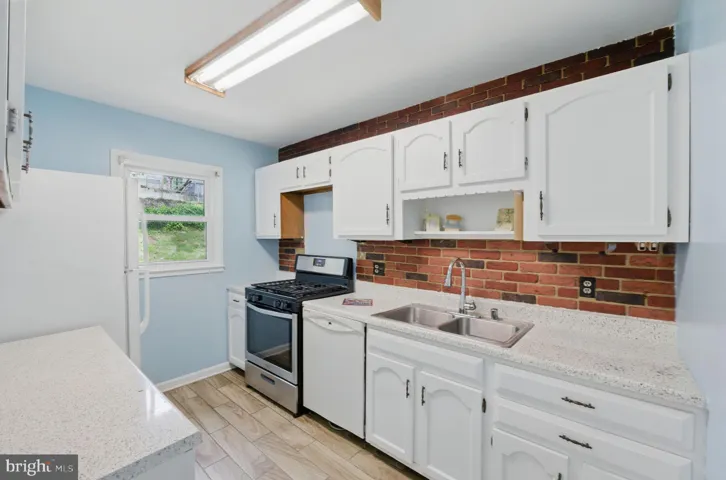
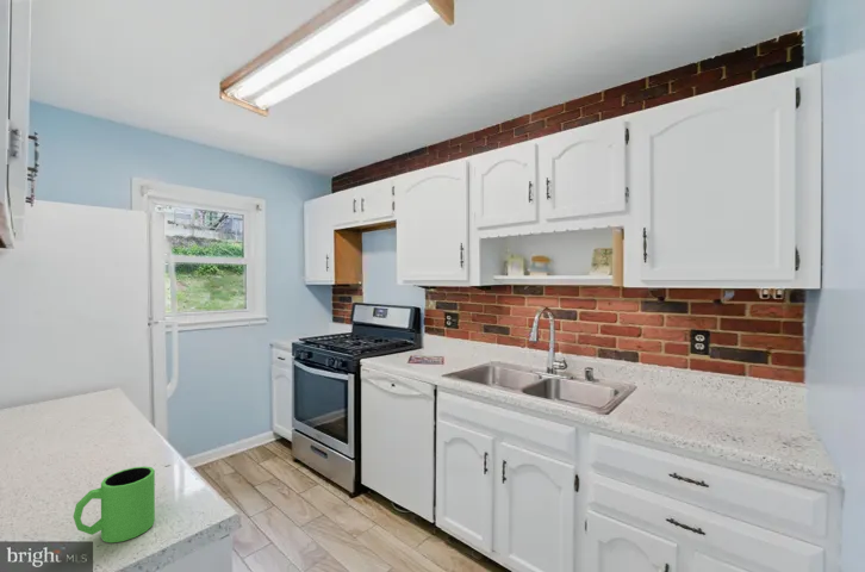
+ mug [71,465,156,543]
